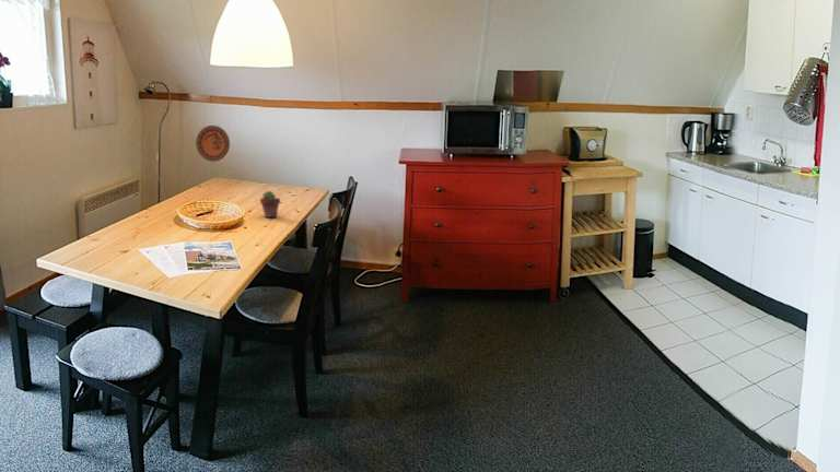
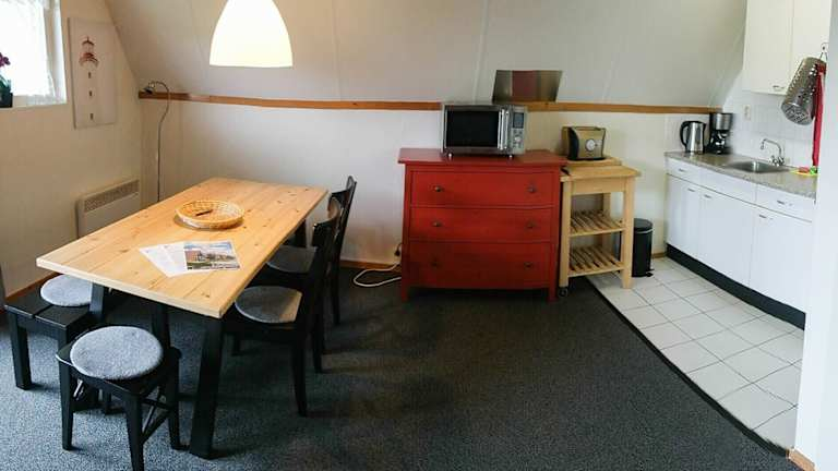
- potted succulent [259,190,281,219]
- decorative plate [195,125,231,163]
